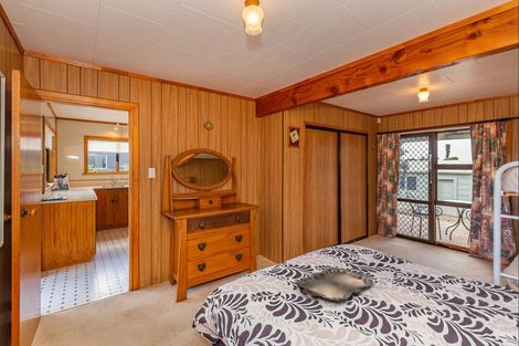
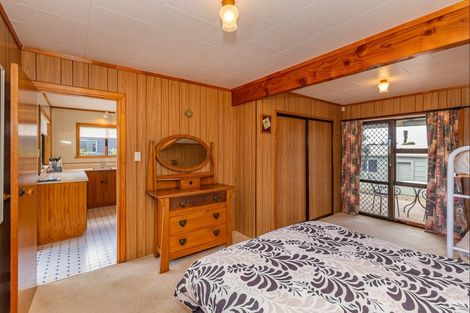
- serving tray [296,266,374,302]
